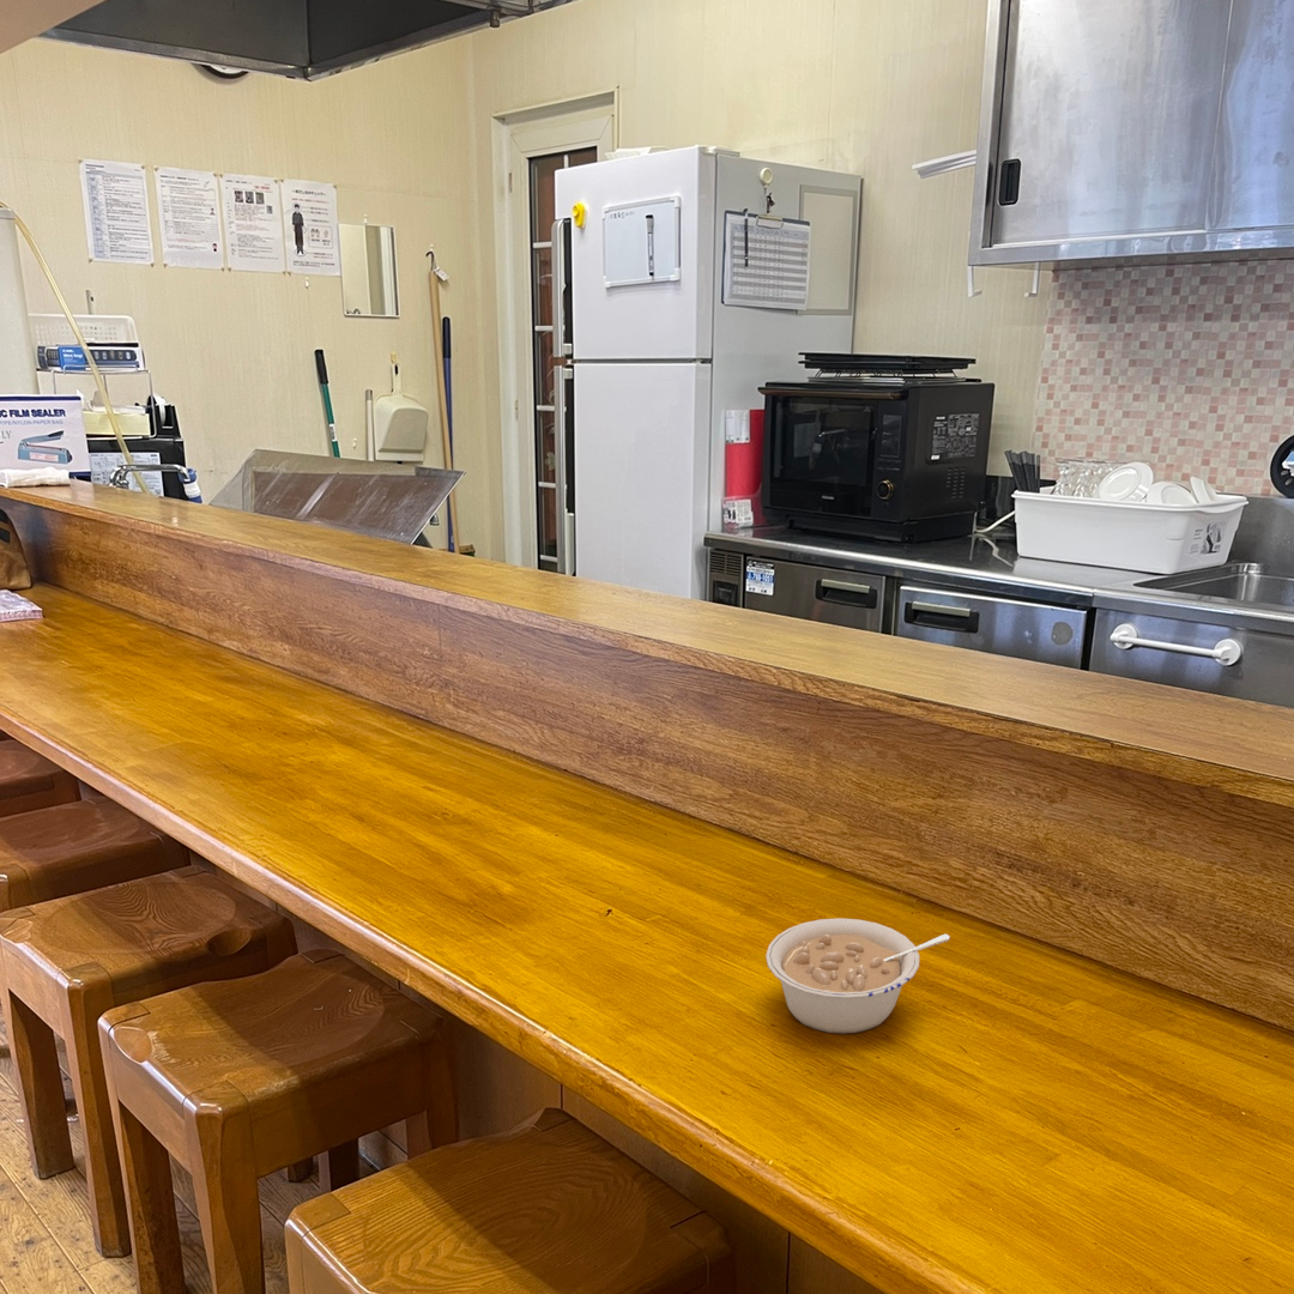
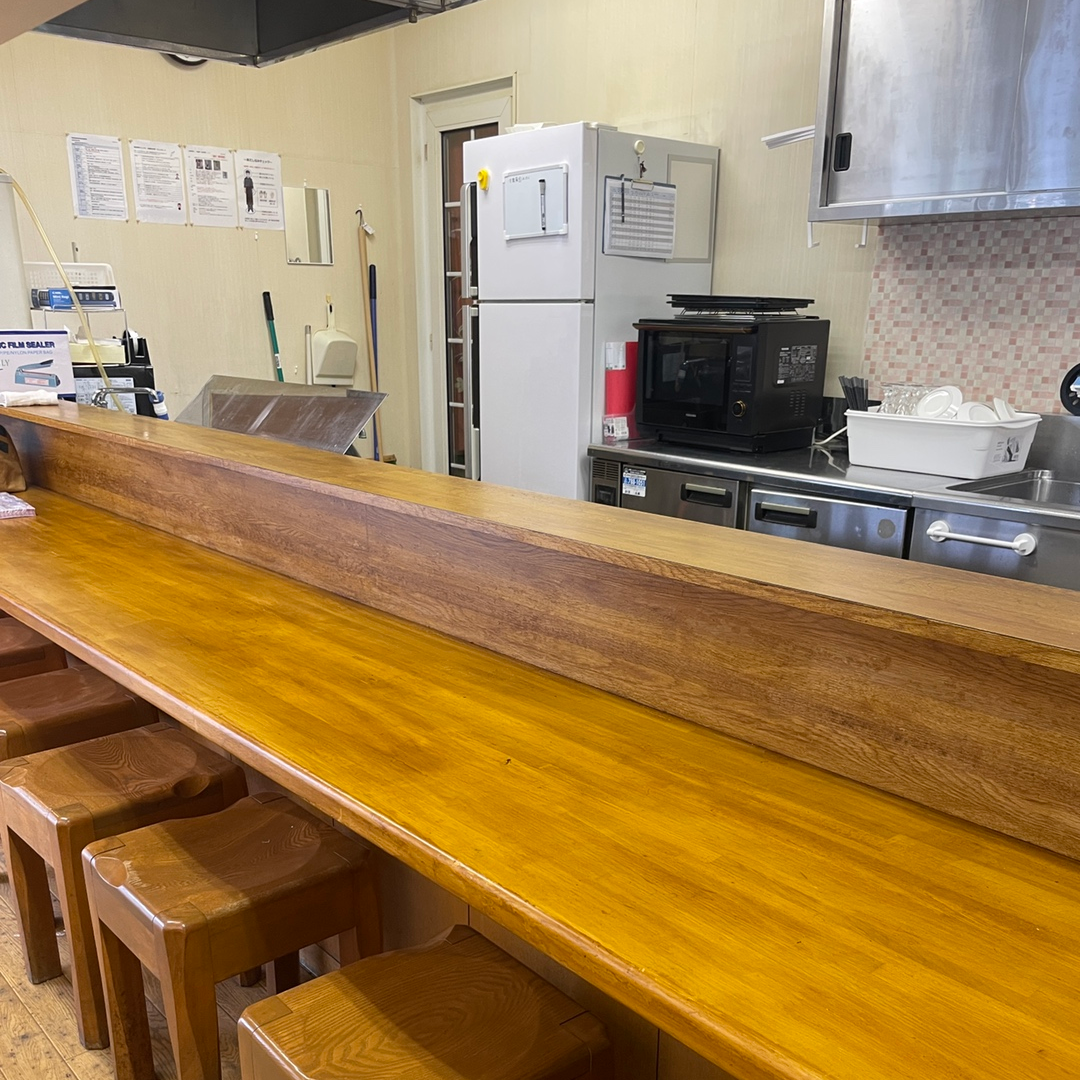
- legume [764,918,951,1034]
